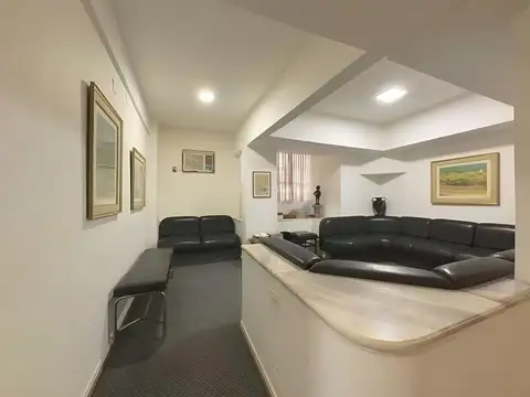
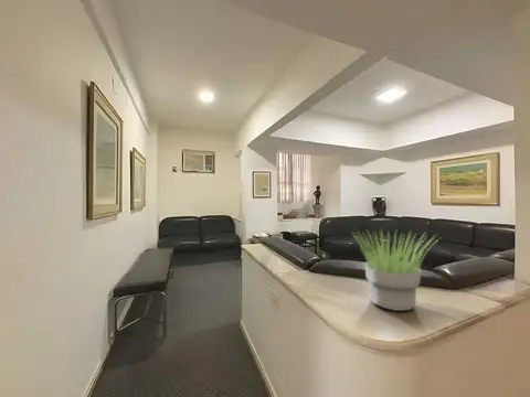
+ potted plant [350,228,444,312]
